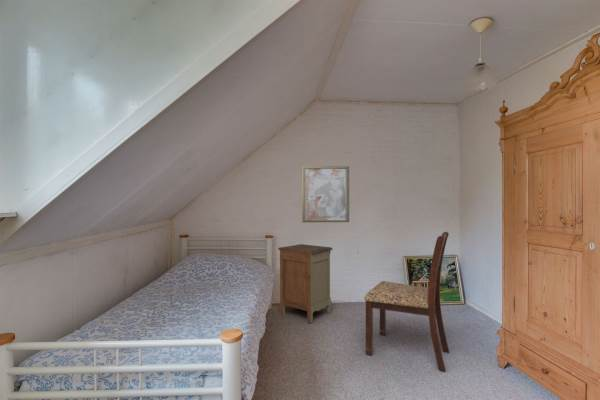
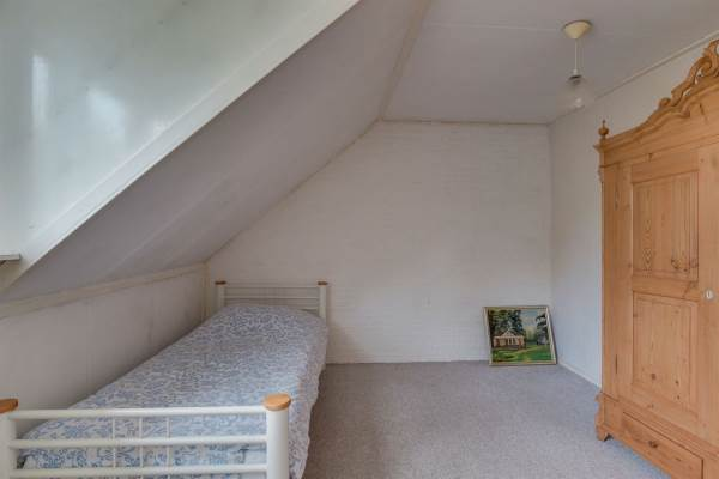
- wall art [301,165,350,223]
- nightstand [277,243,333,324]
- chair [363,231,450,372]
